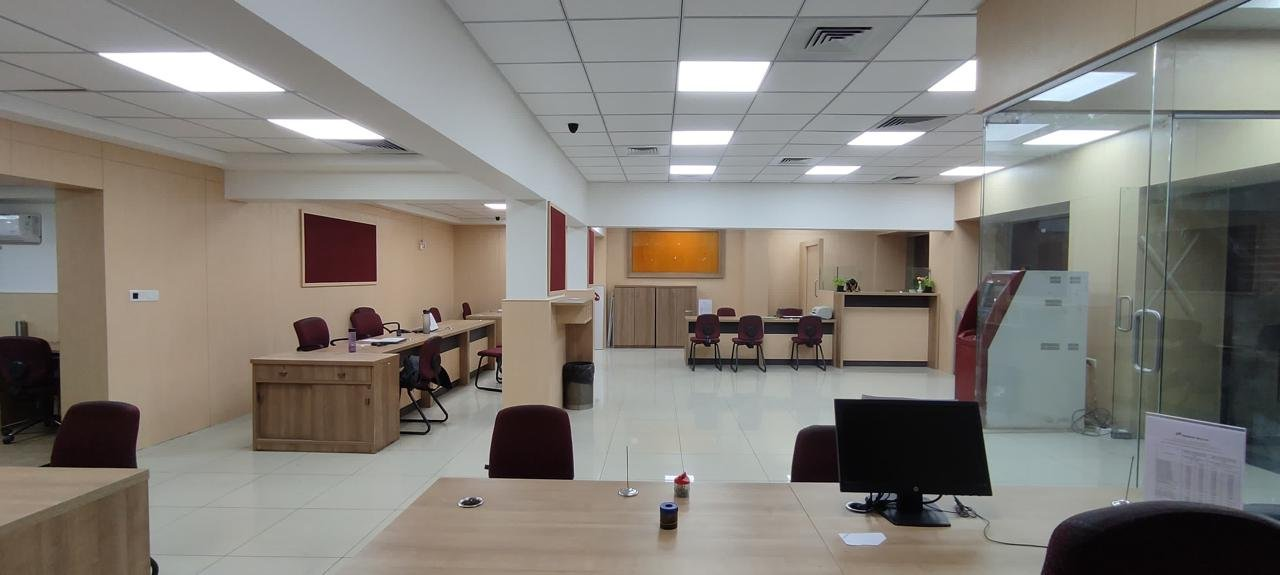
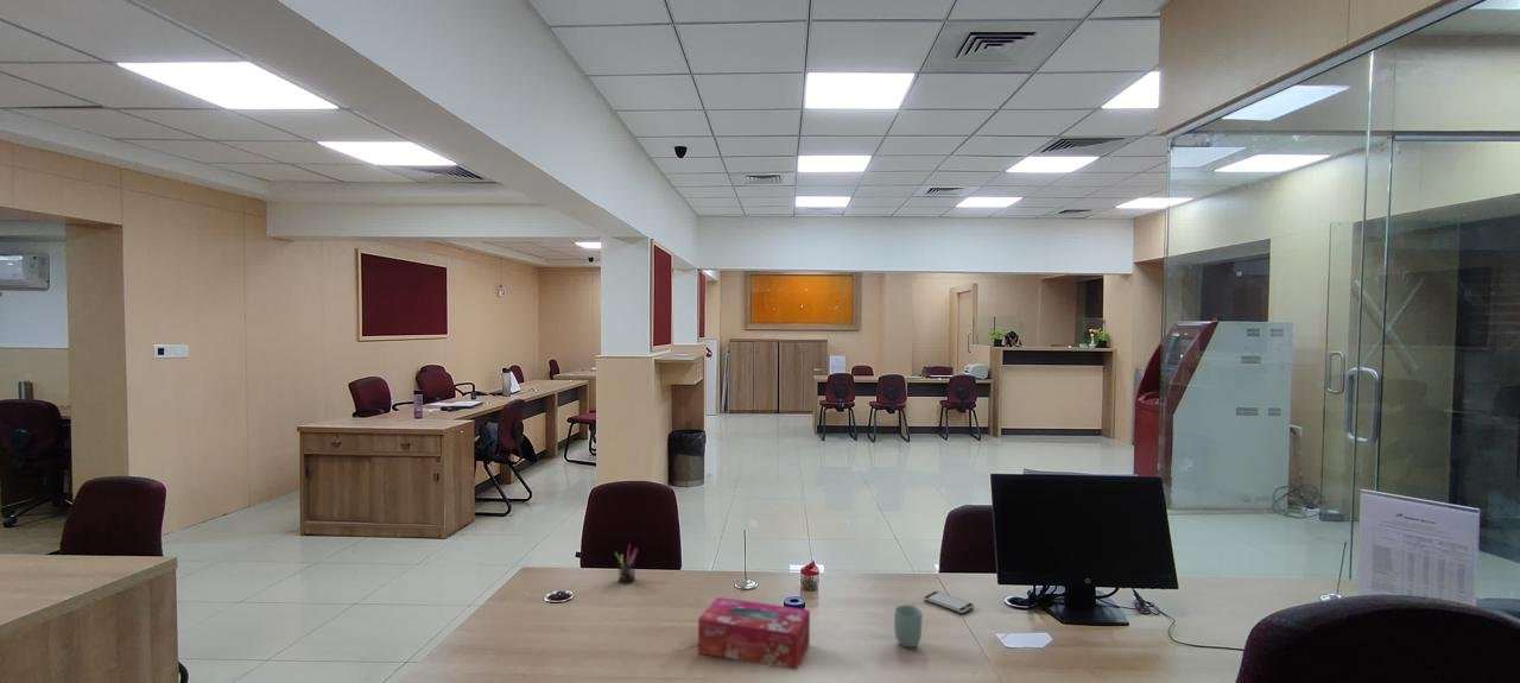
+ cup [893,603,924,649]
+ tissue box [697,596,811,671]
+ smartphone [923,590,975,614]
+ pen holder [614,544,639,586]
